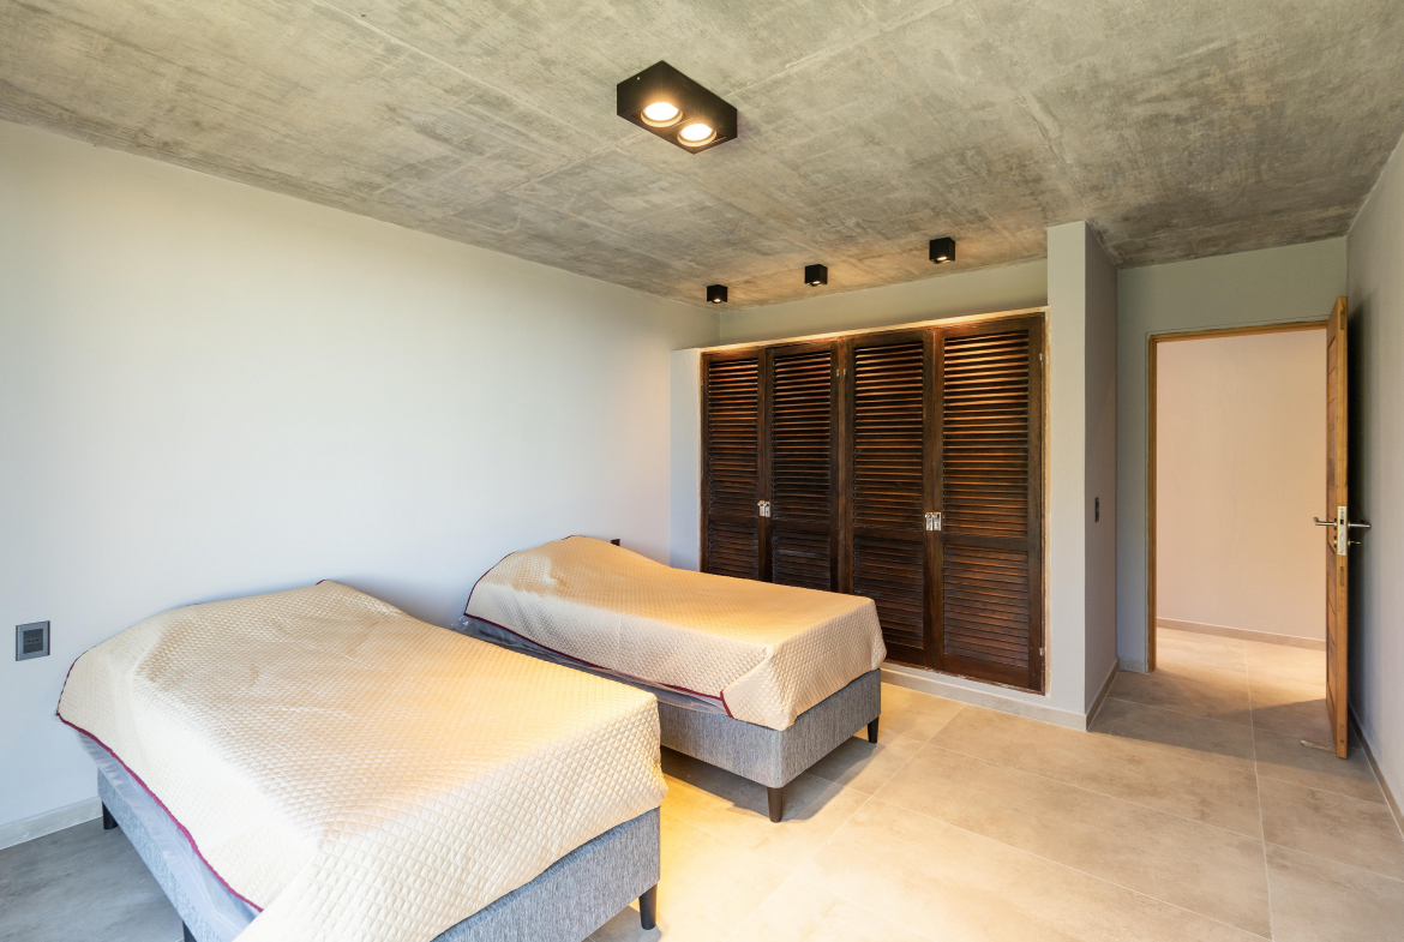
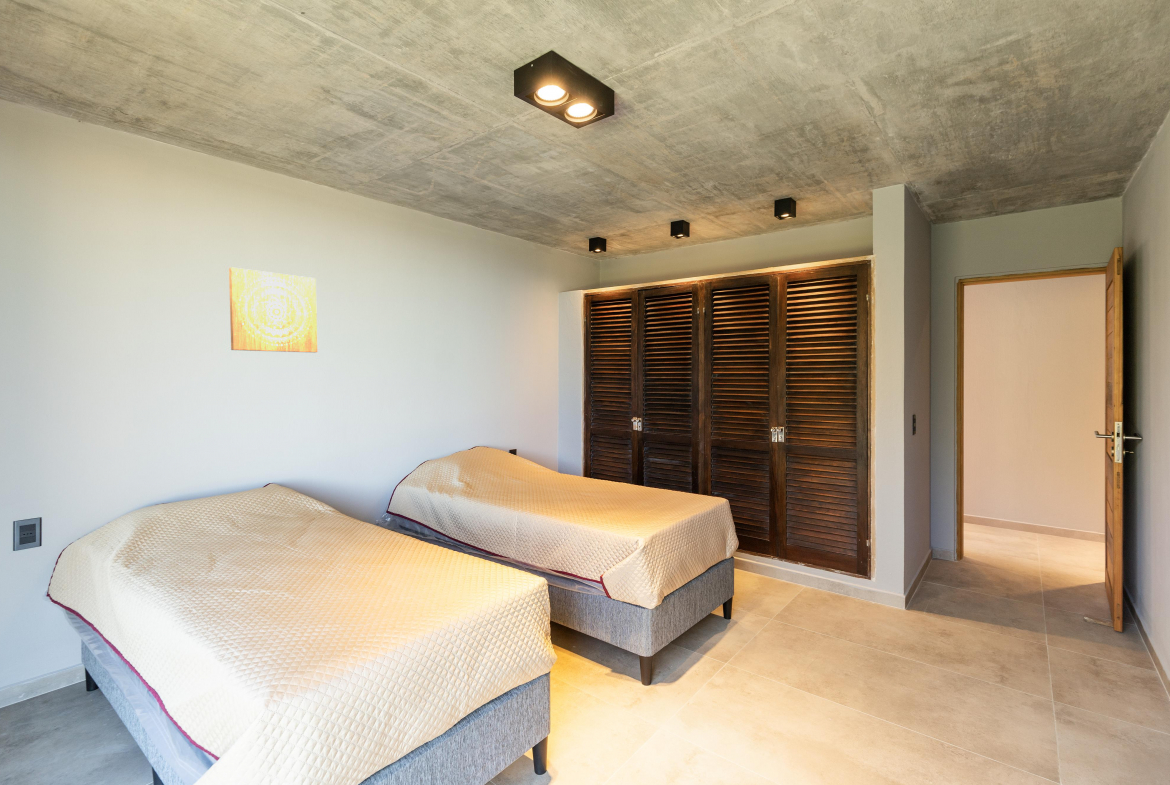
+ wall art [228,266,318,353]
